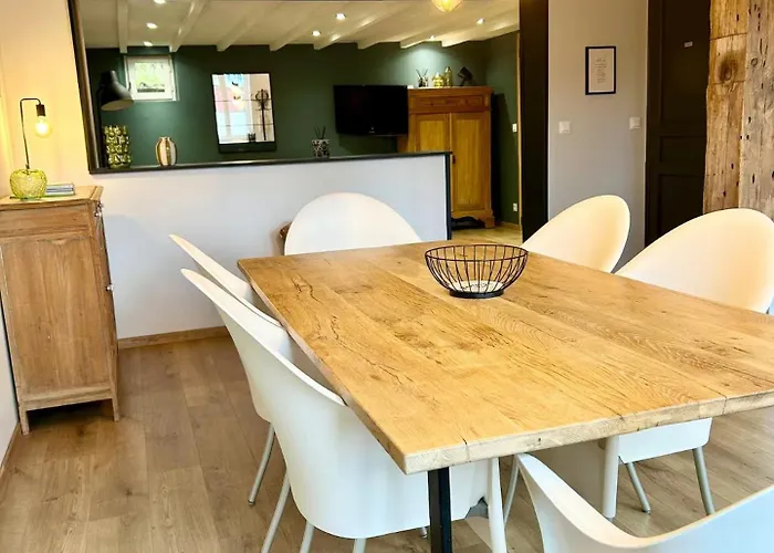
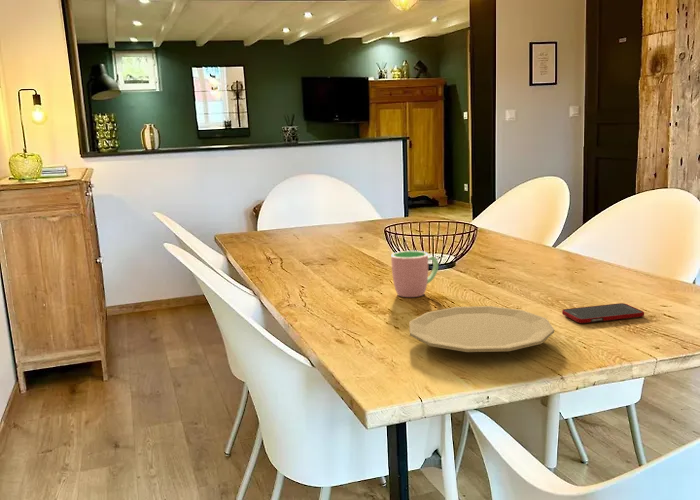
+ cell phone [561,302,645,324]
+ cup [390,250,439,298]
+ plate [408,305,555,353]
